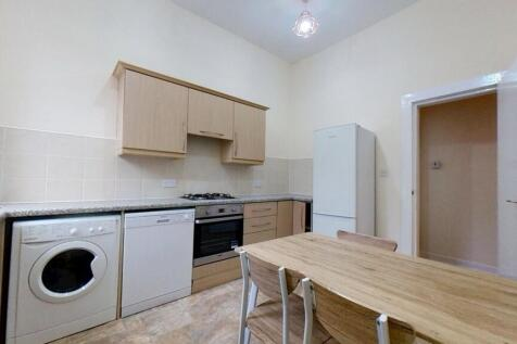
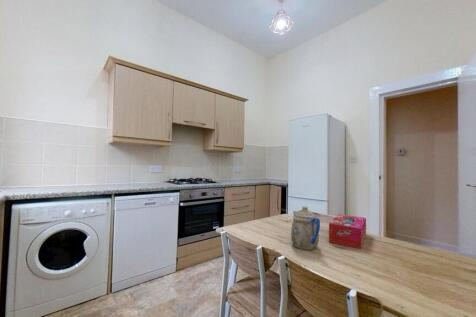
+ tissue box [328,213,367,250]
+ teapot [290,205,321,251]
